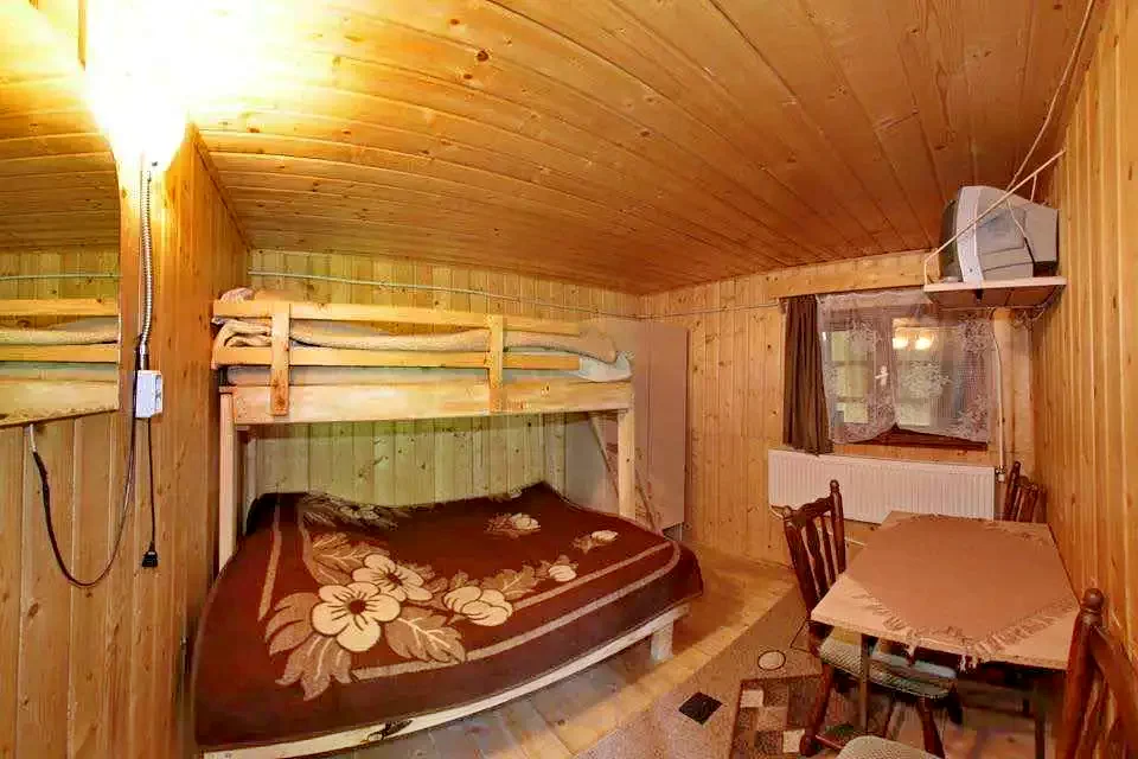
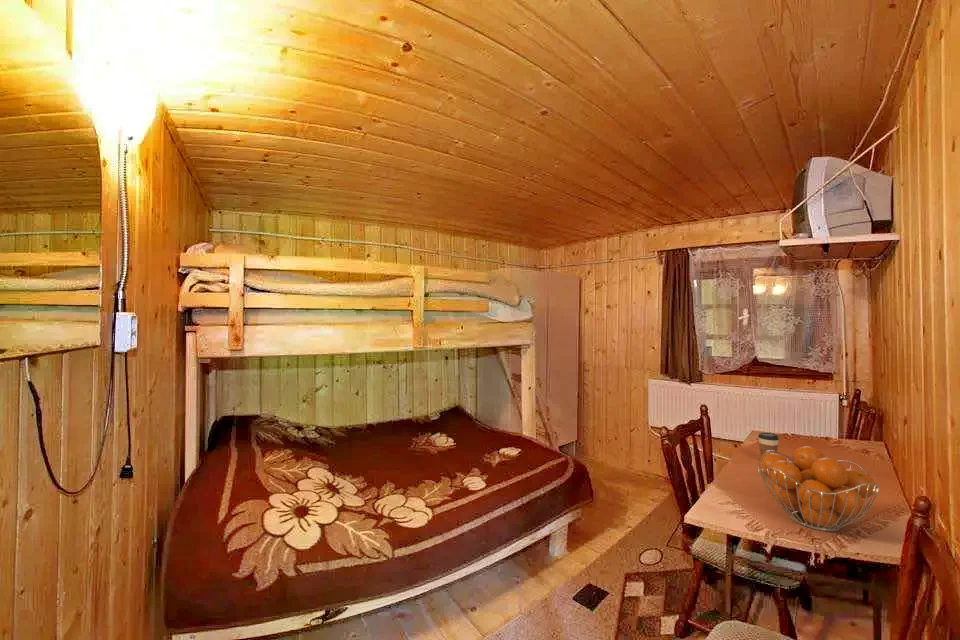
+ fruit basket [757,445,881,533]
+ coffee cup [757,432,780,457]
